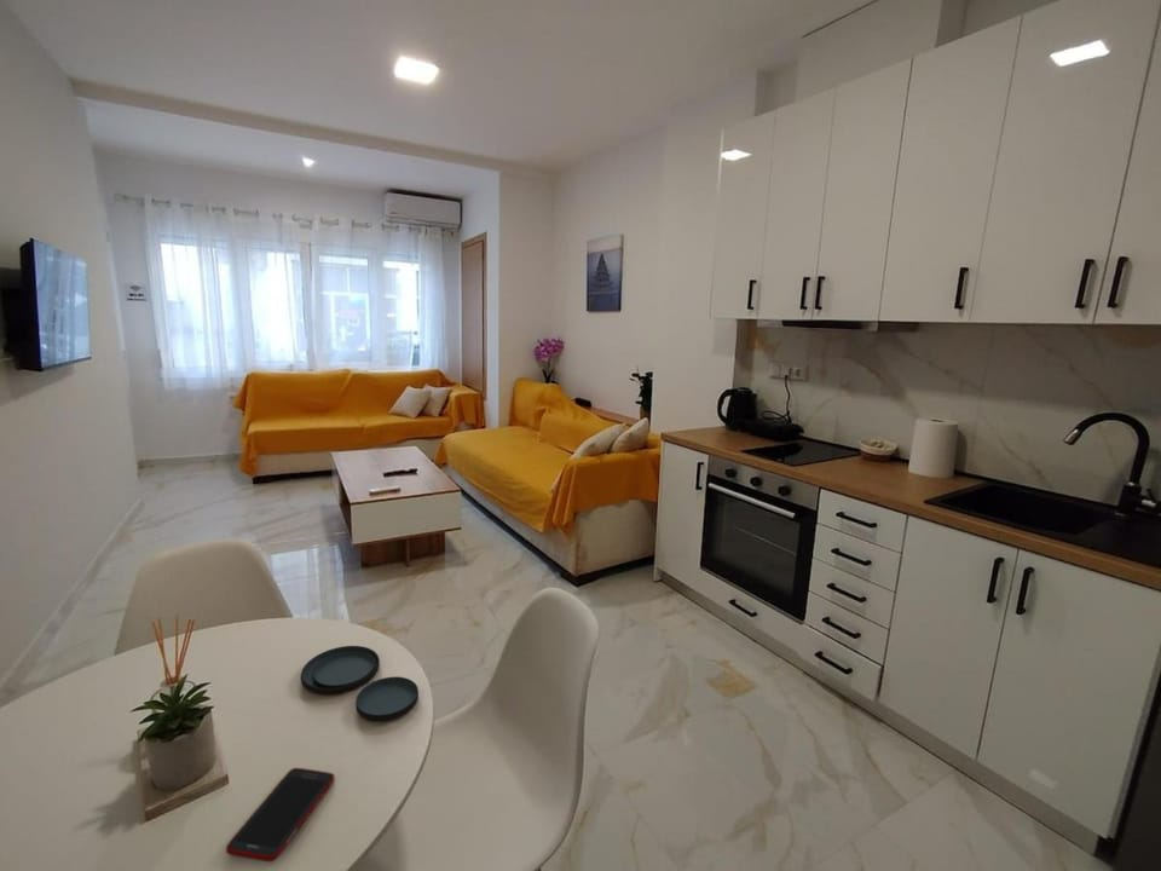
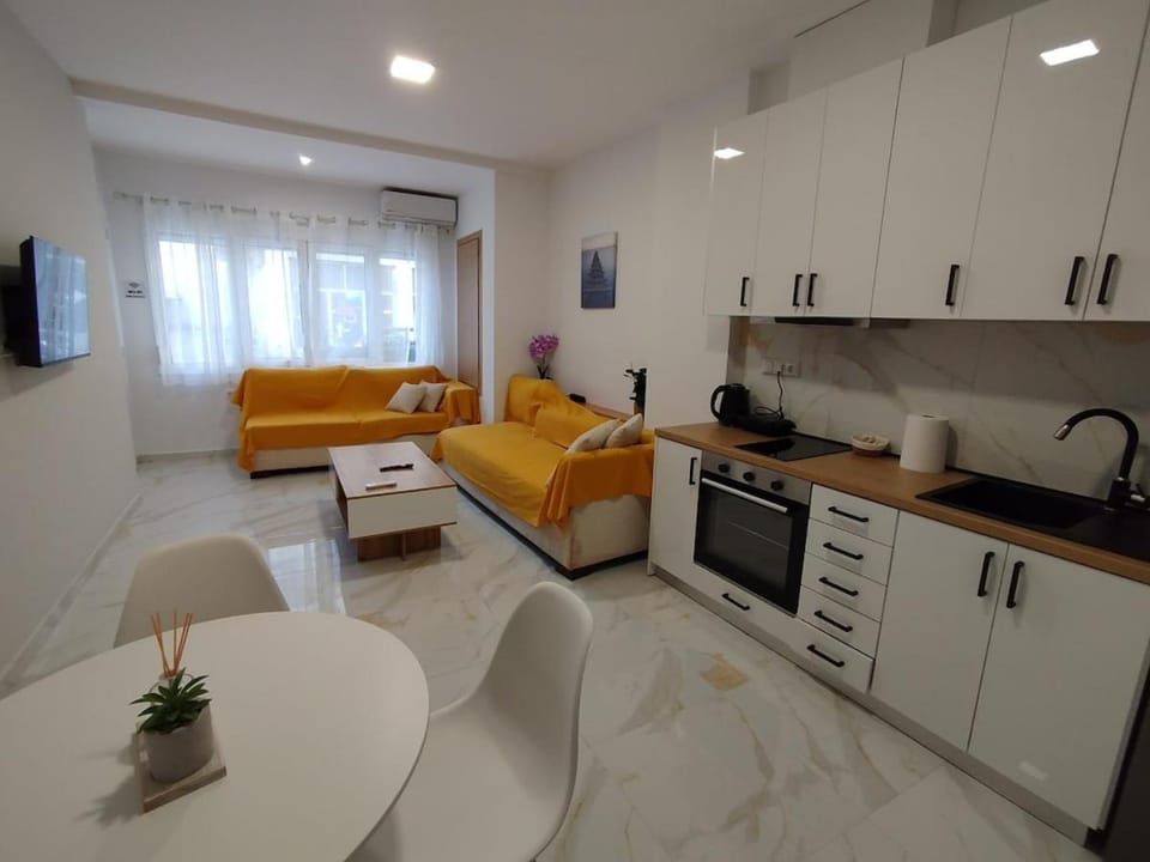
- cell phone [225,767,335,863]
- plate [300,645,420,722]
